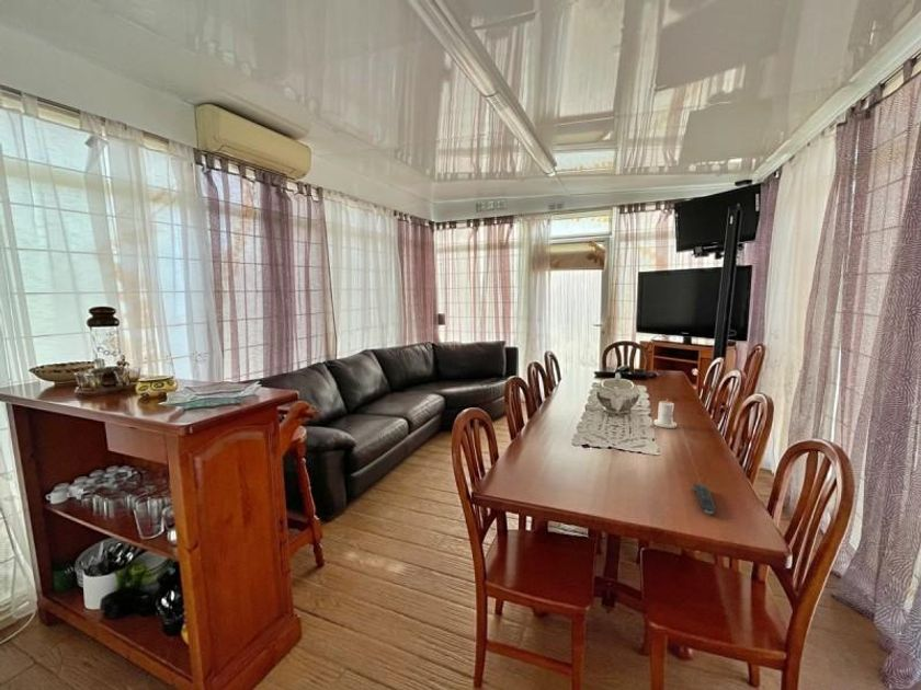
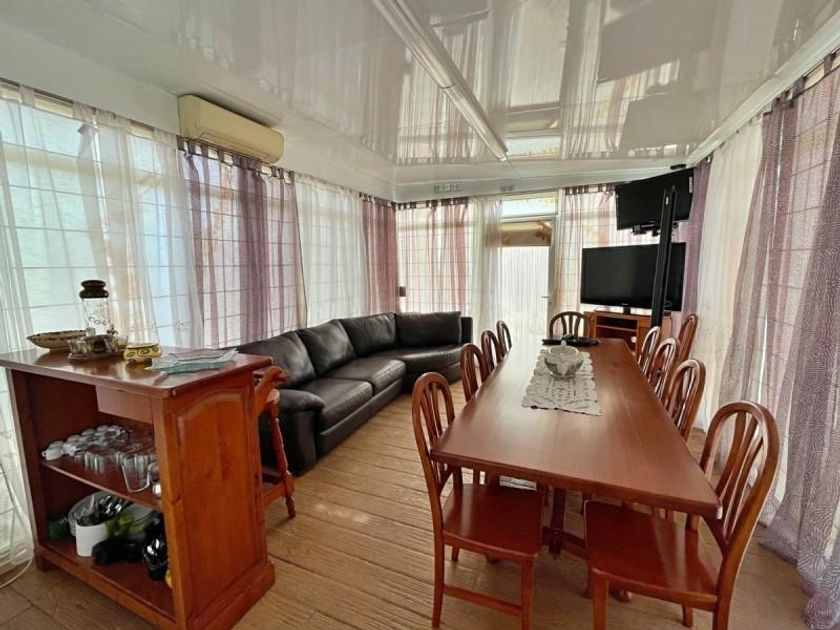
- candle [652,399,678,429]
- remote control [692,483,717,515]
